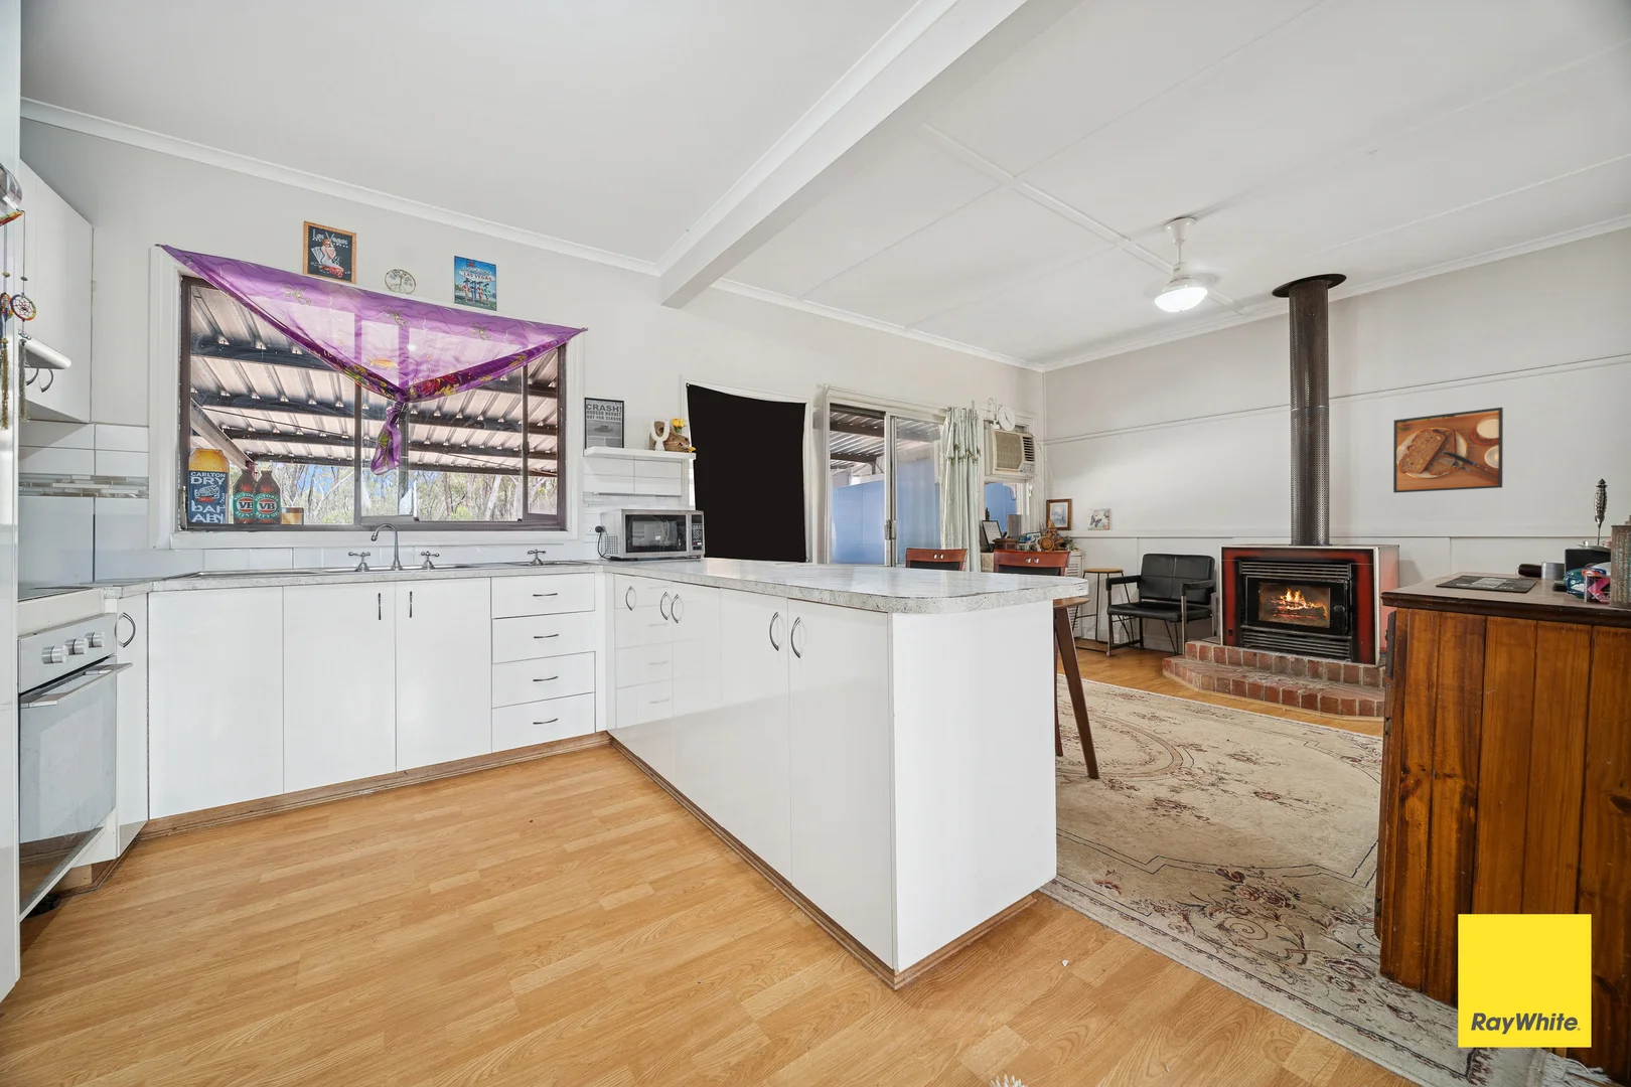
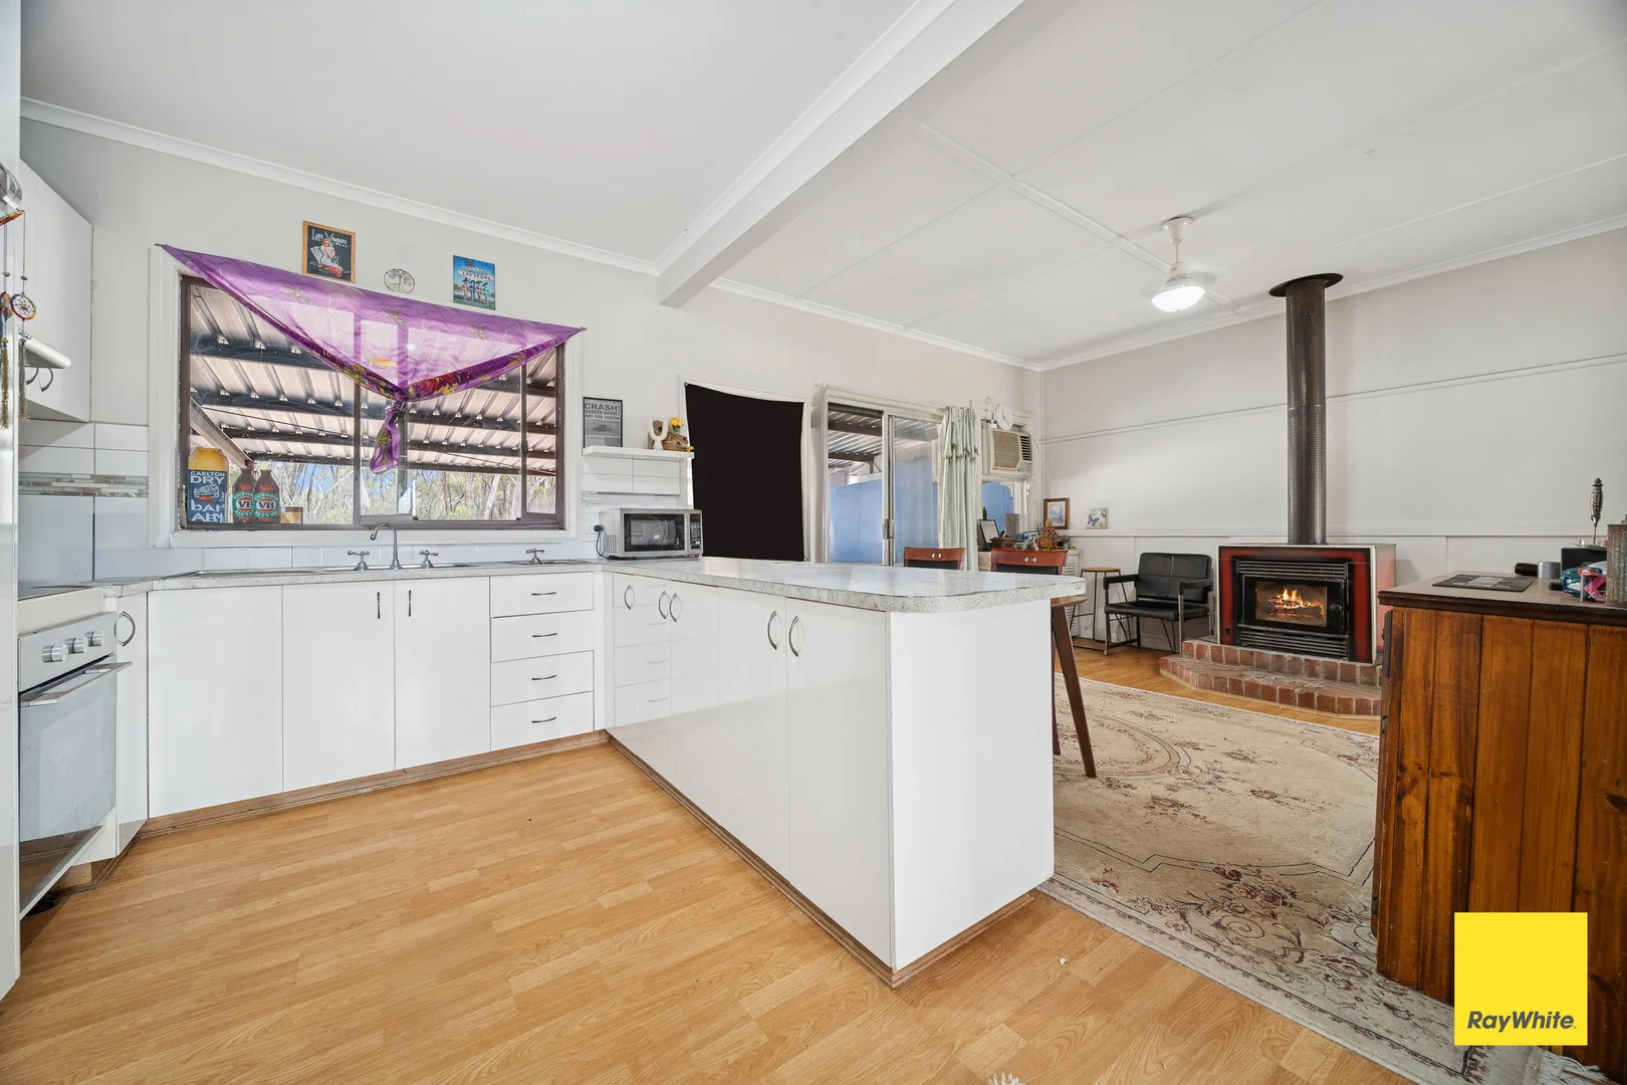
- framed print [1392,406,1504,494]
